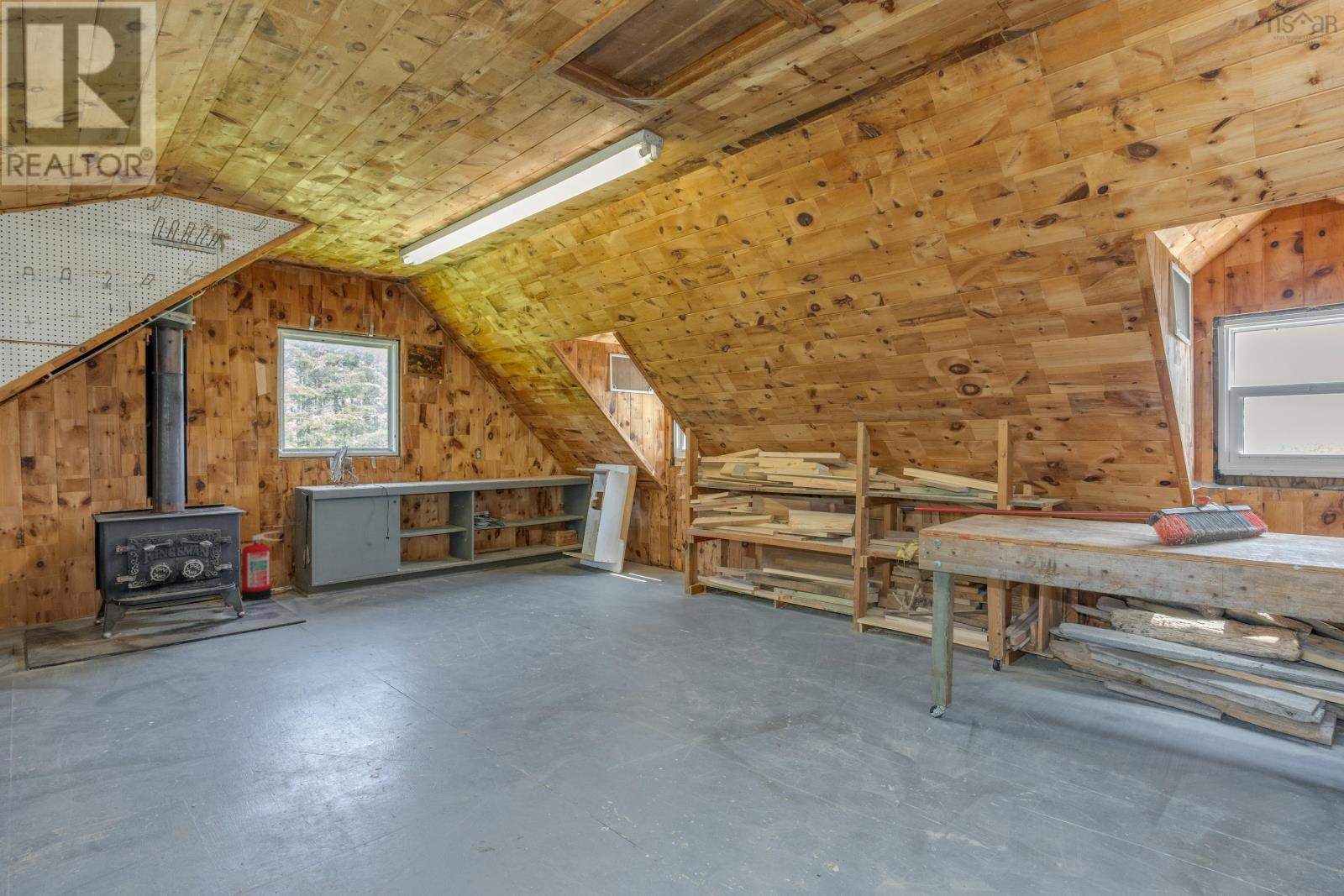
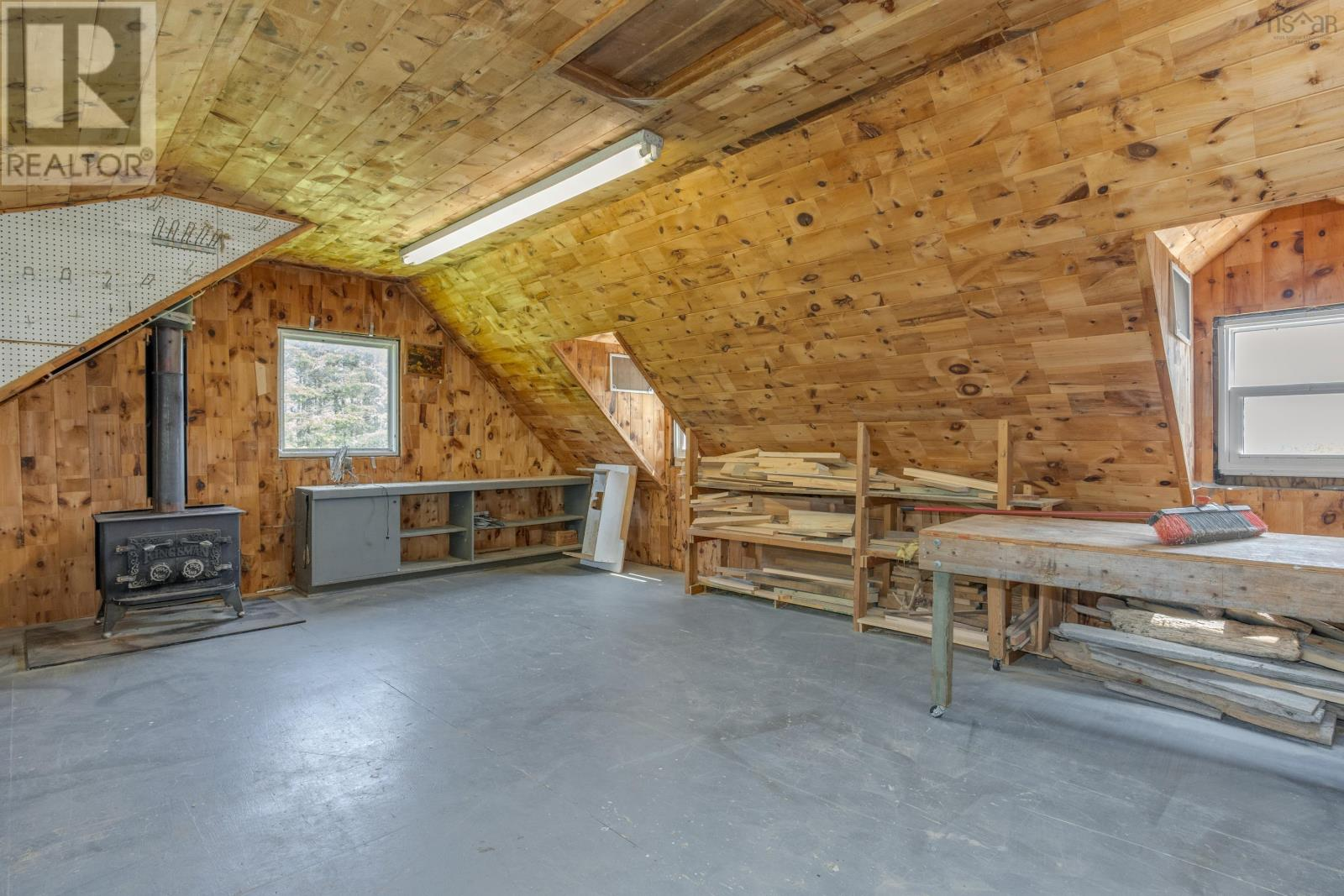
- fire extinguisher [240,531,282,601]
